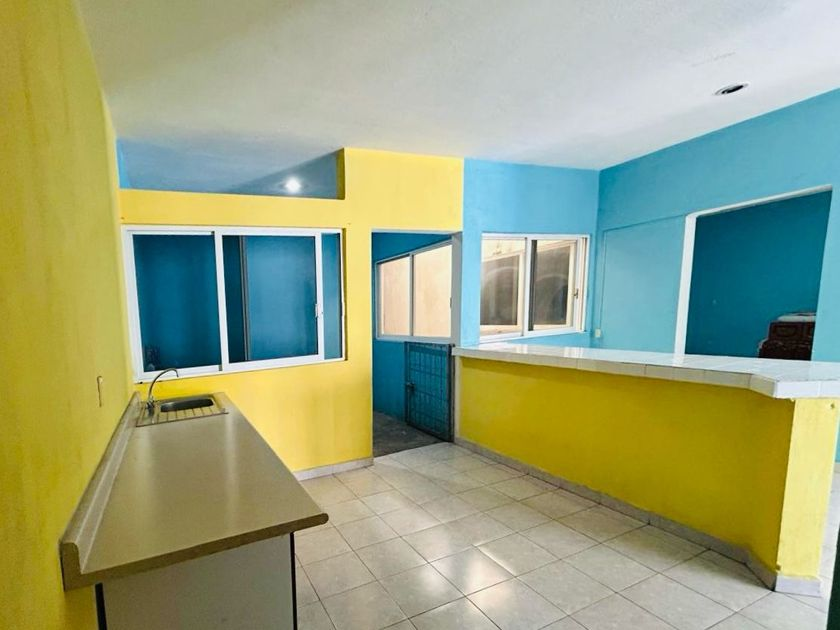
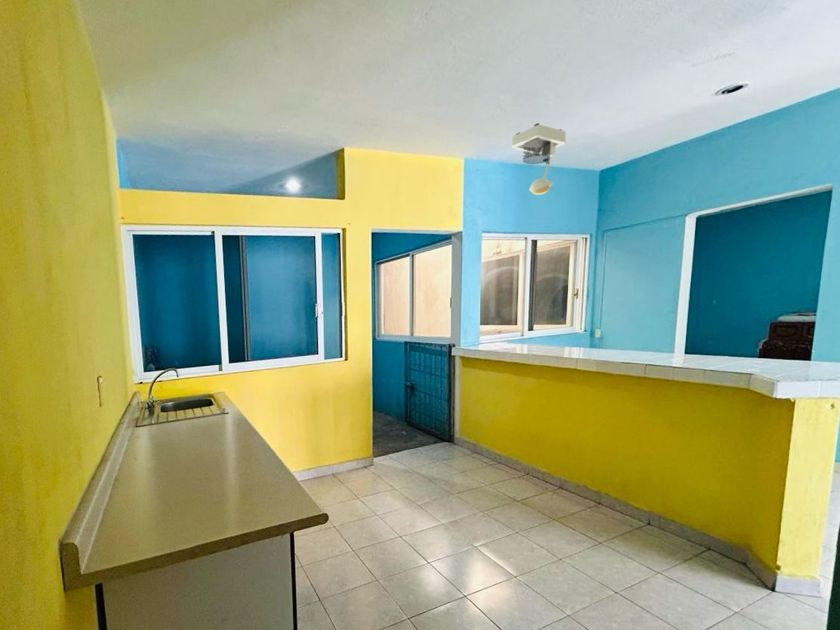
+ ceiling light [511,122,567,196]
